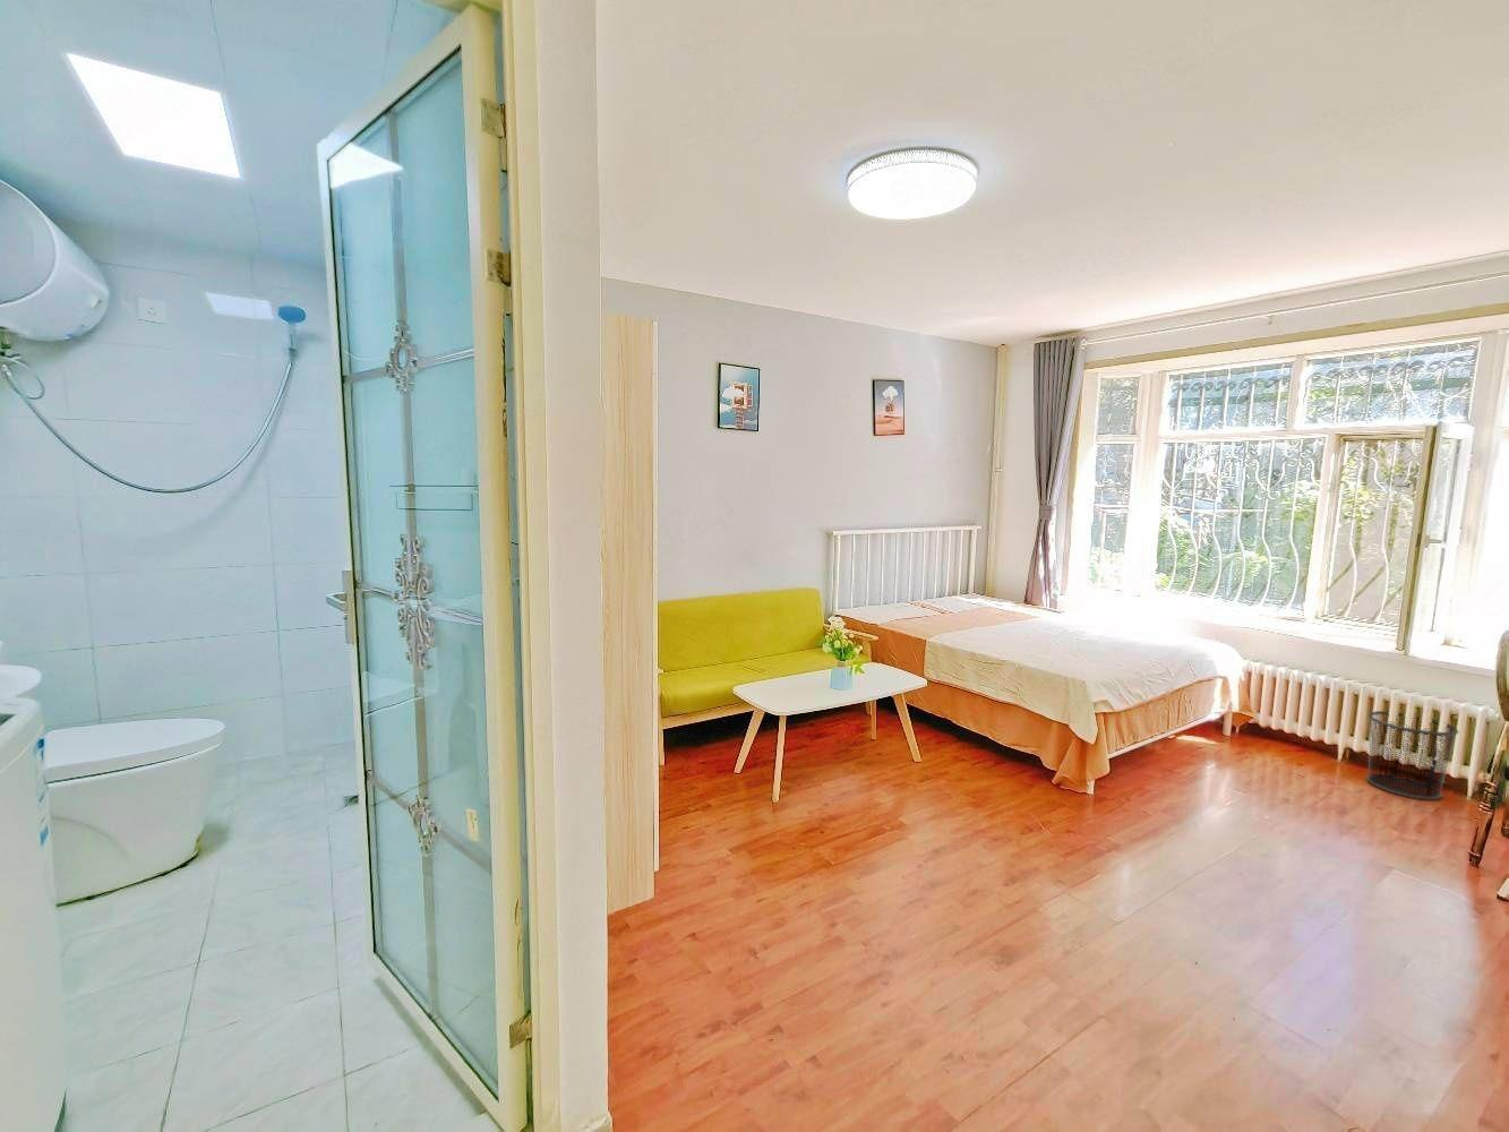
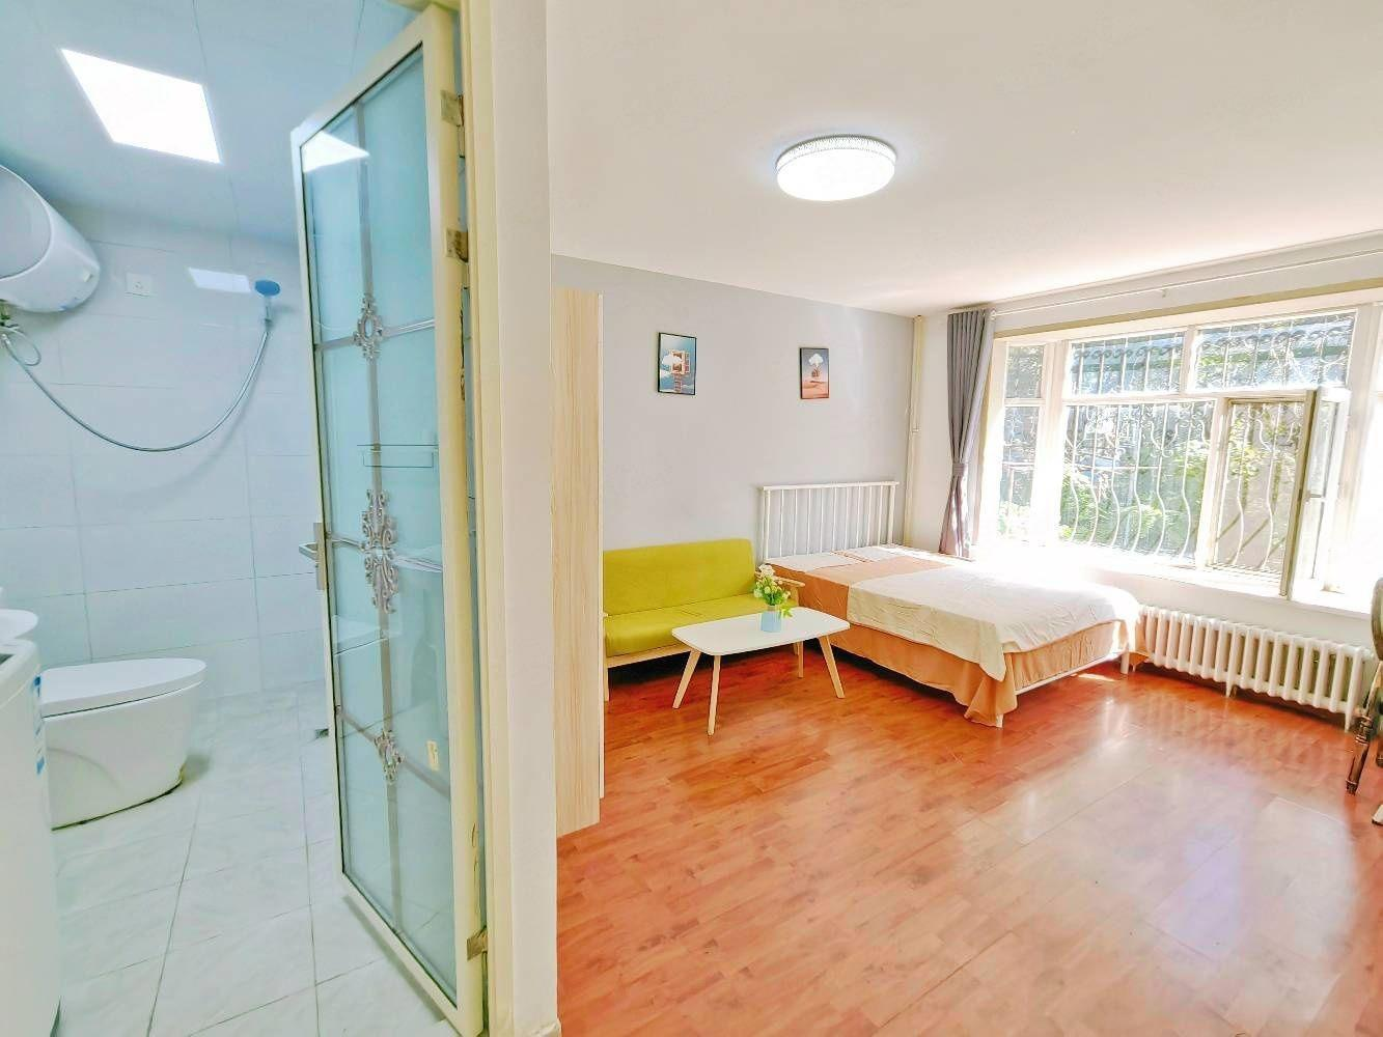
- waste bin [1365,710,1460,800]
